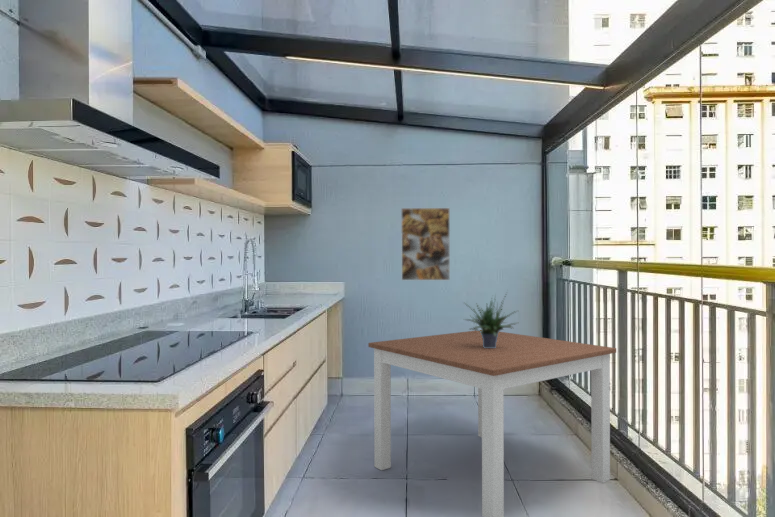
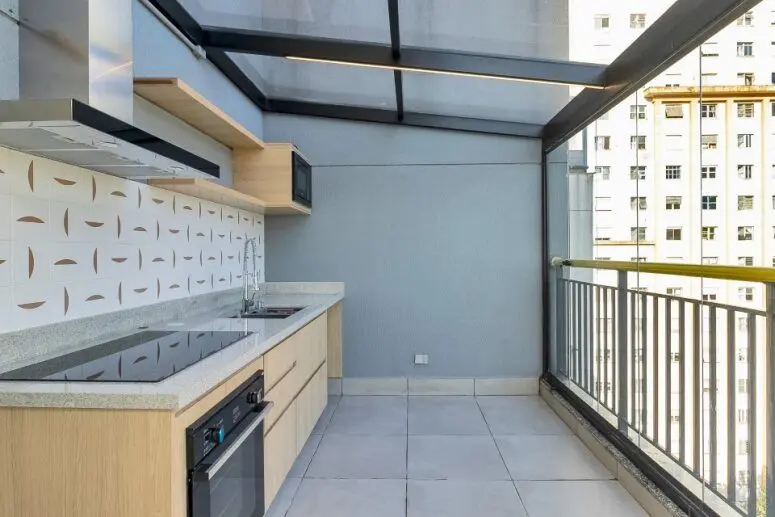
- dining table [367,329,617,517]
- potted plant [462,290,521,348]
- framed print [400,207,451,281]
